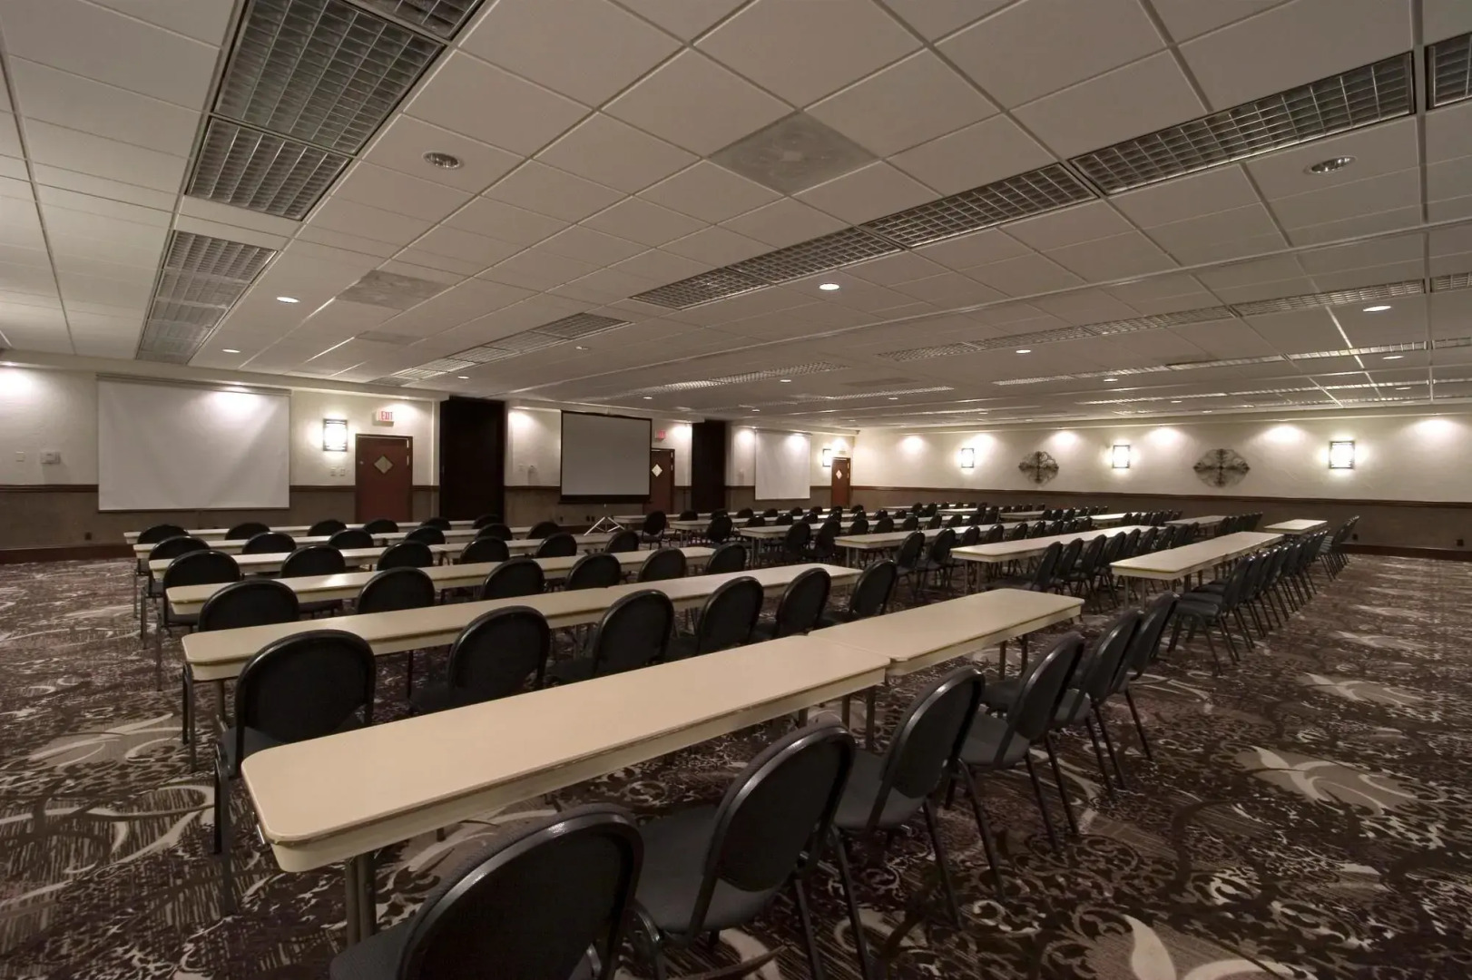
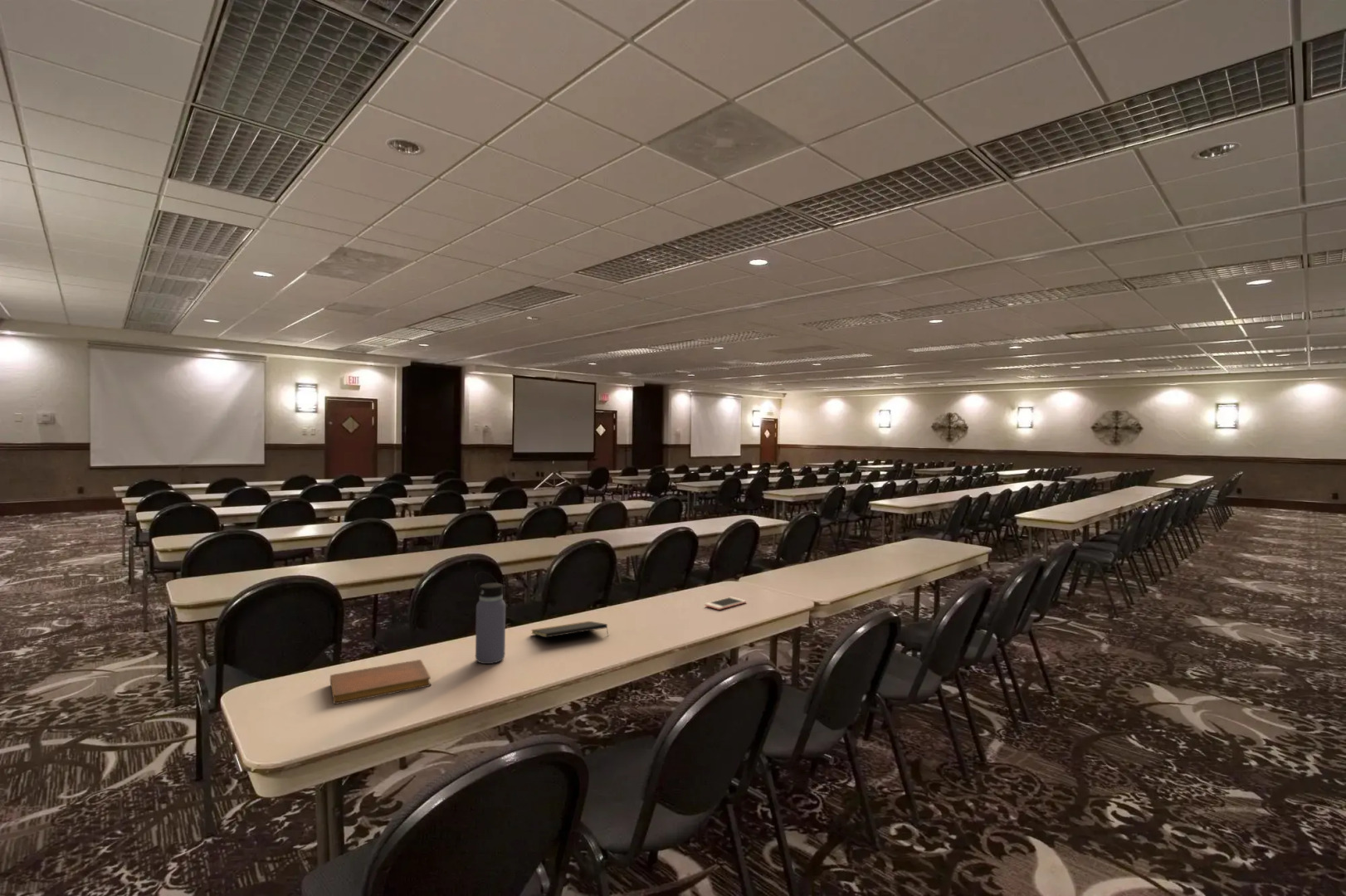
+ notebook [329,659,432,705]
+ cell phone [704,596,747,611]
+ notepad [530,621,609,638]
+ water bottle [474,571,506,665]
